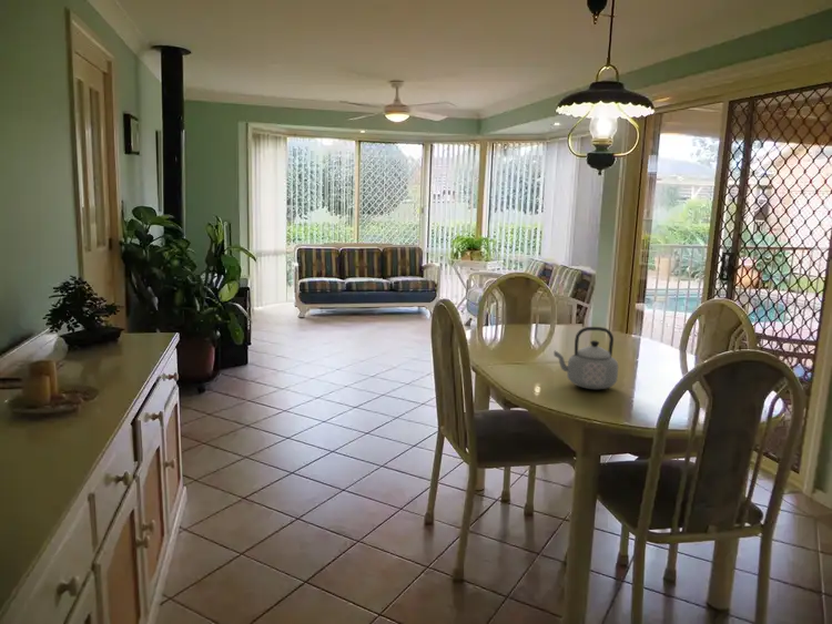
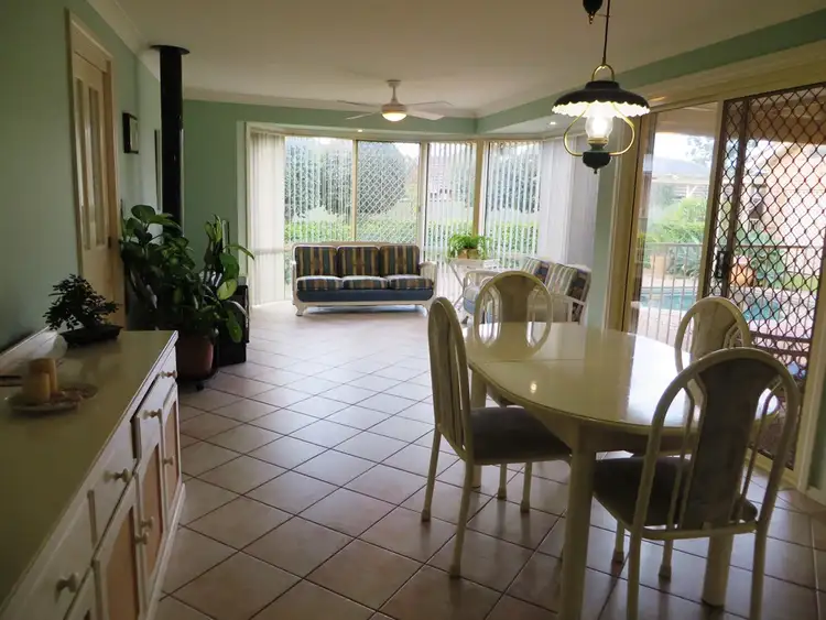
- teapot [552,326,619,390]
